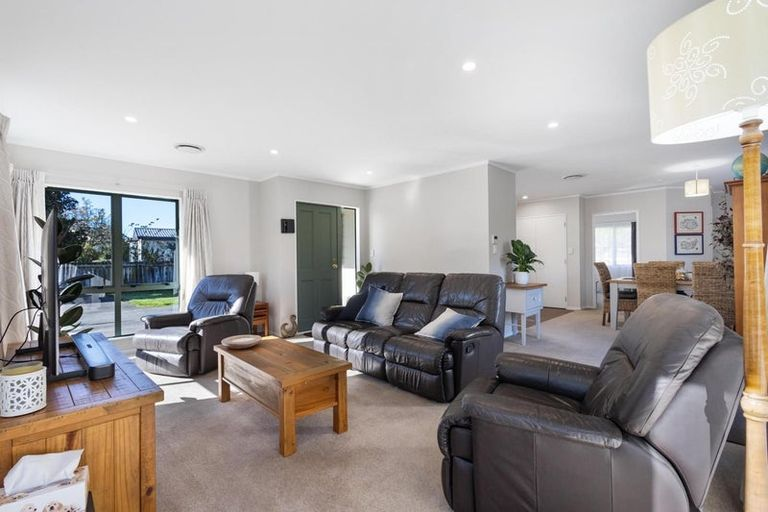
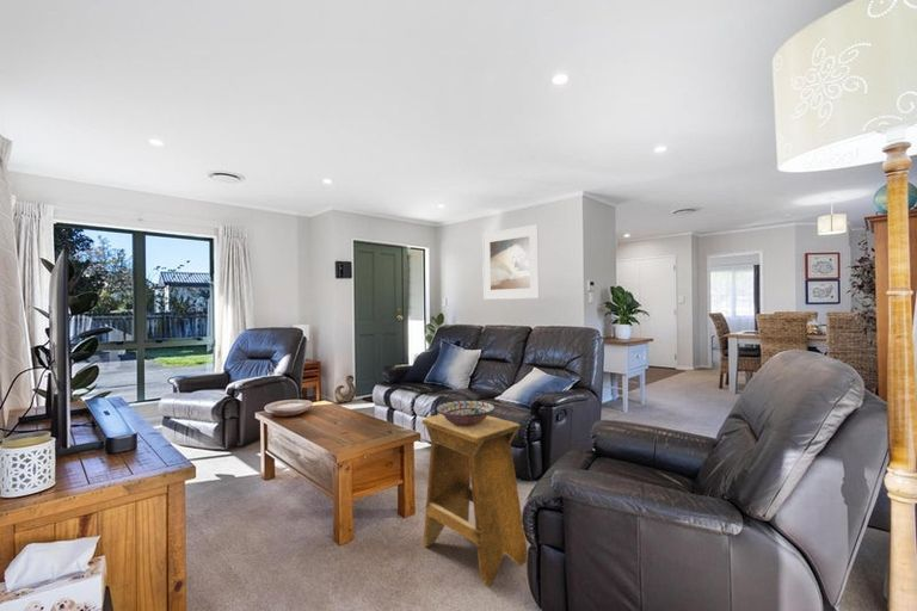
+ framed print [481,223,541,301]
+ decorative bowl [436,400,496,426]
+ stool [420,413,529,587]
